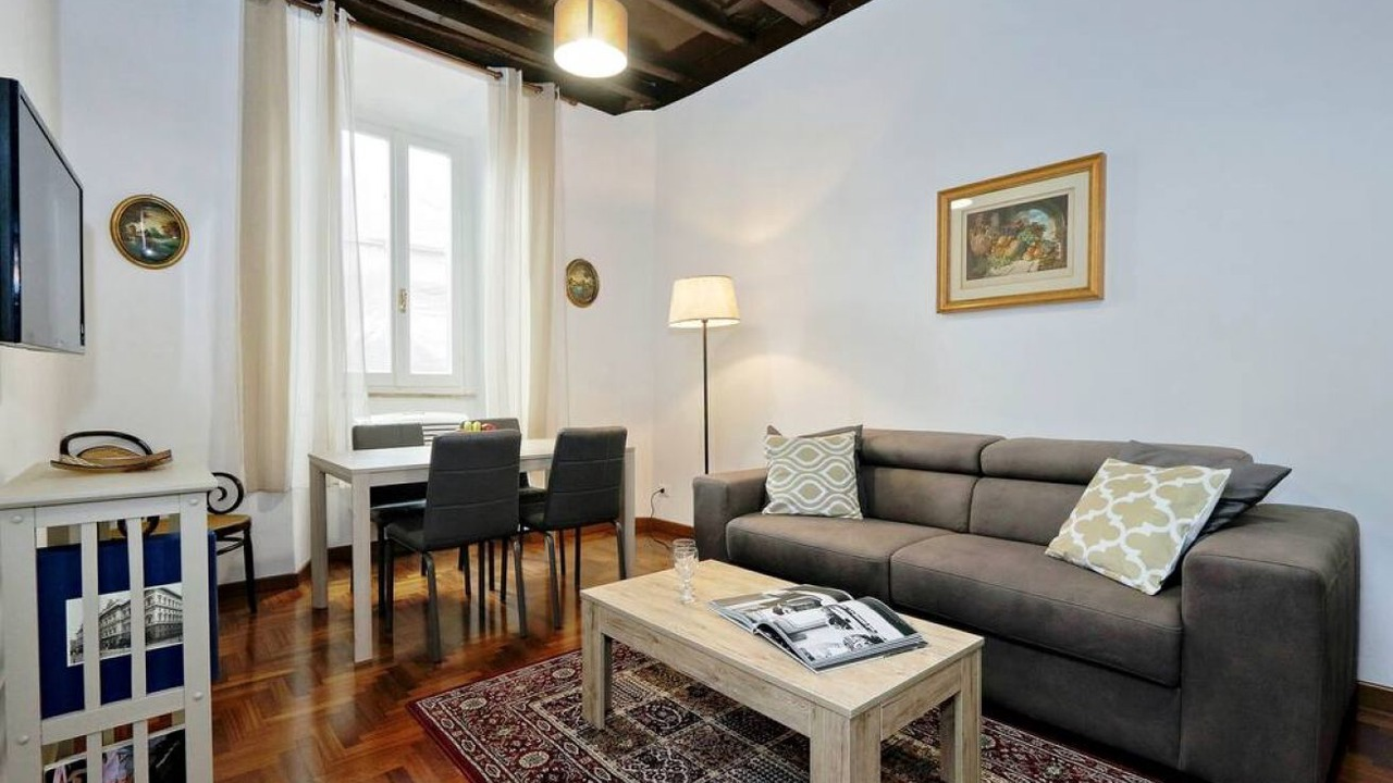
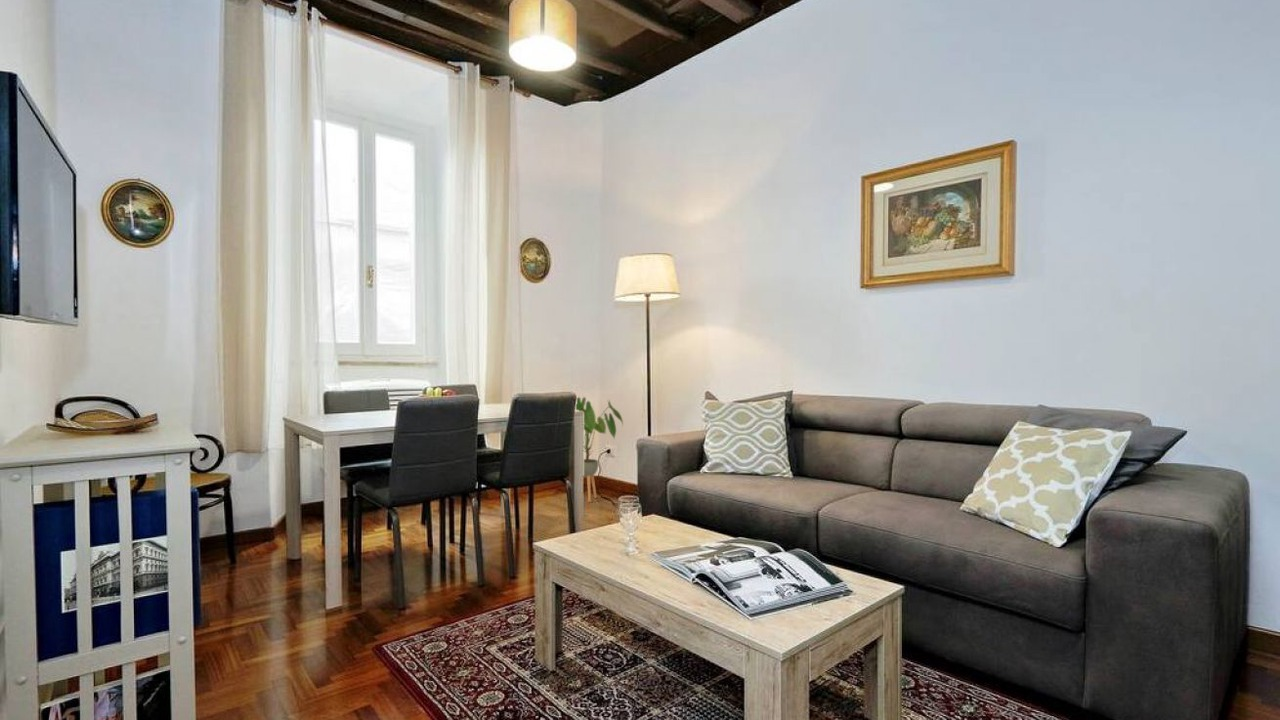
+ house plant [575,396,624,503]
